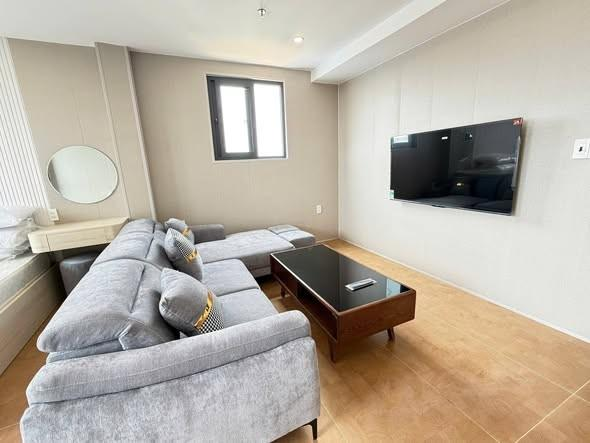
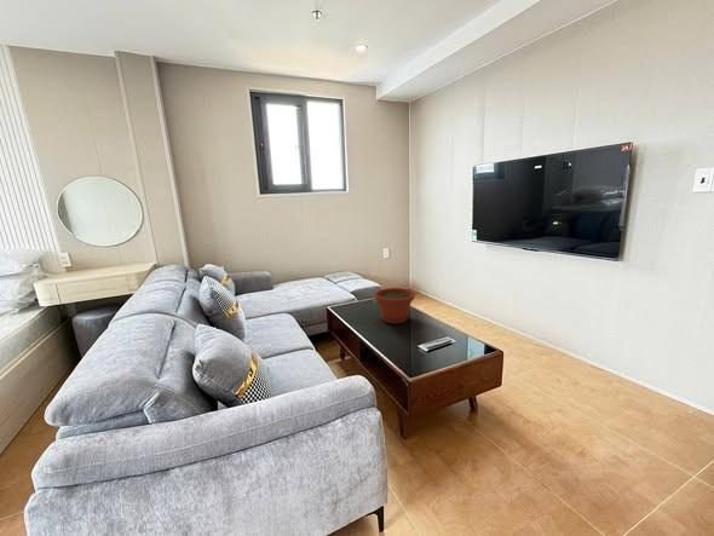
+ plant pot [373,287,416,324]
